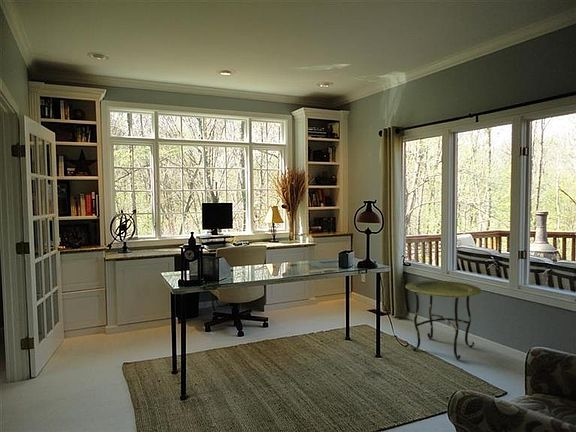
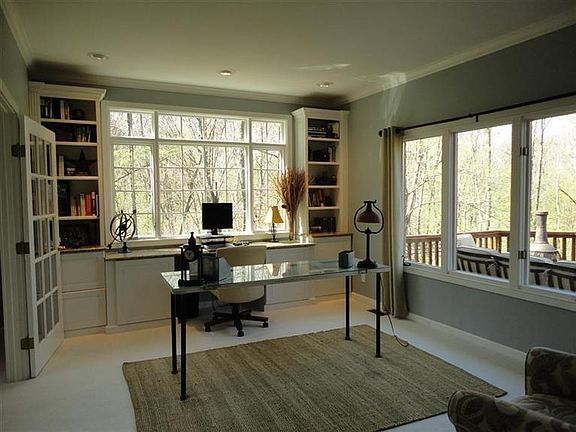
- side table [405,280,483,361]
